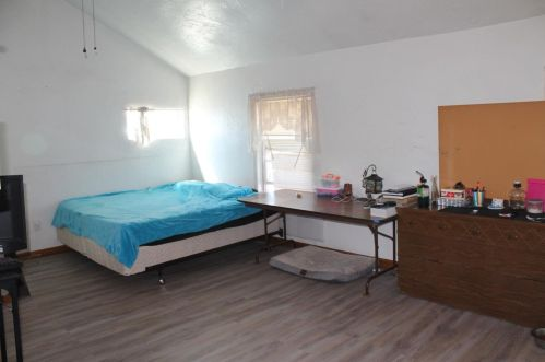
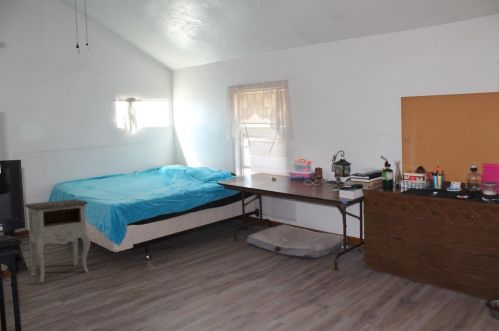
+ nightstand [24,198,91,283]
